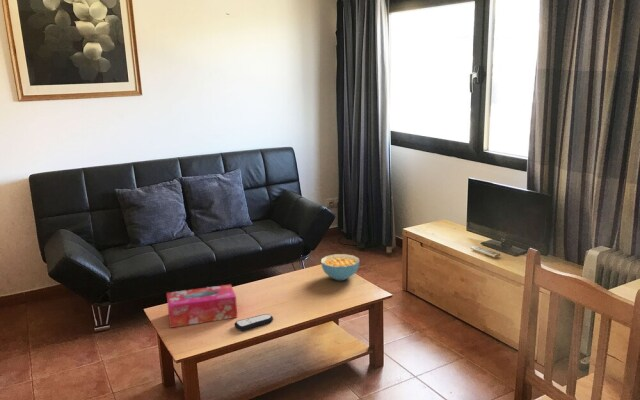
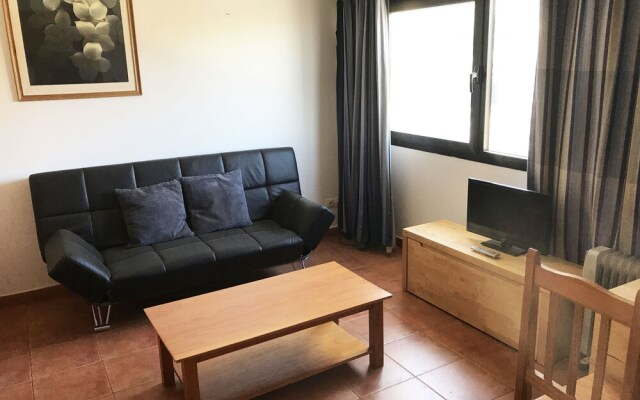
- tissue box [166,283,238,329]
- cereal bowl [320,253,360,281]
- remote control [234,313,274,332]
